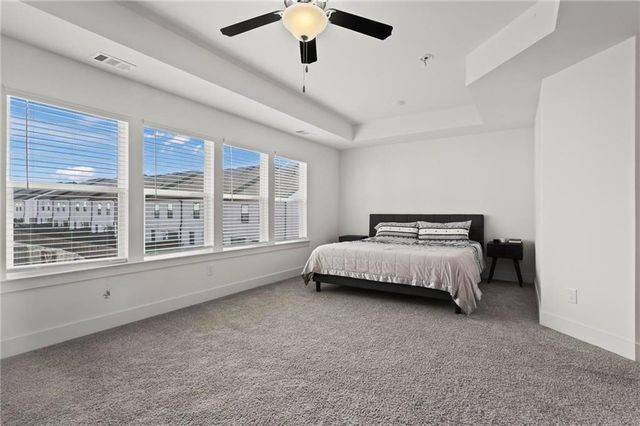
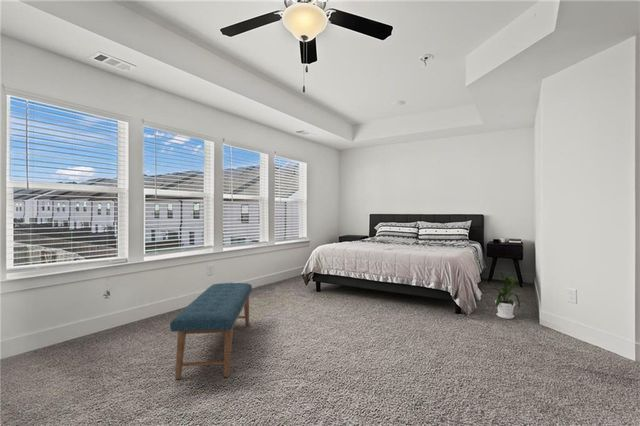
+ bench [169,282,253,380]
+ house plant [478,267,521,320]
